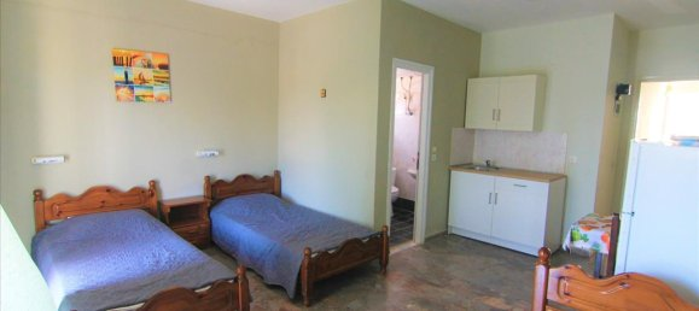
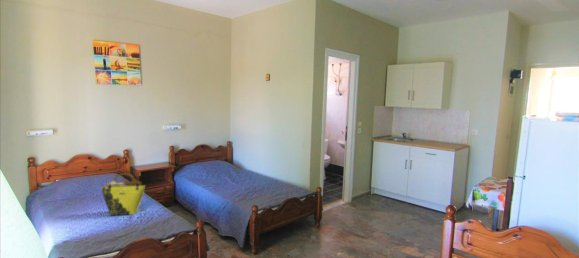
+ tote bag [101,171,146,217]
